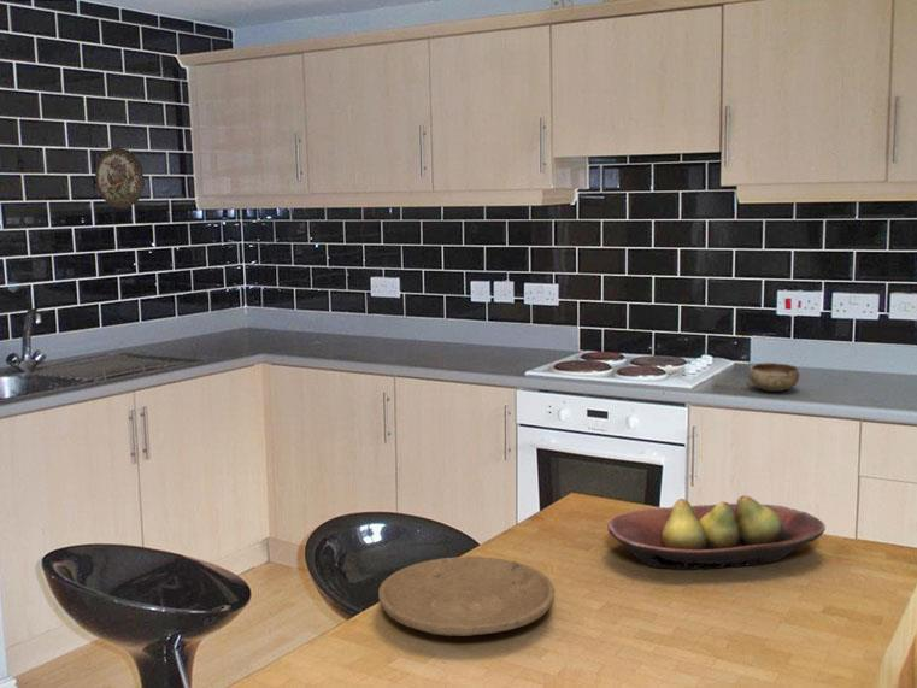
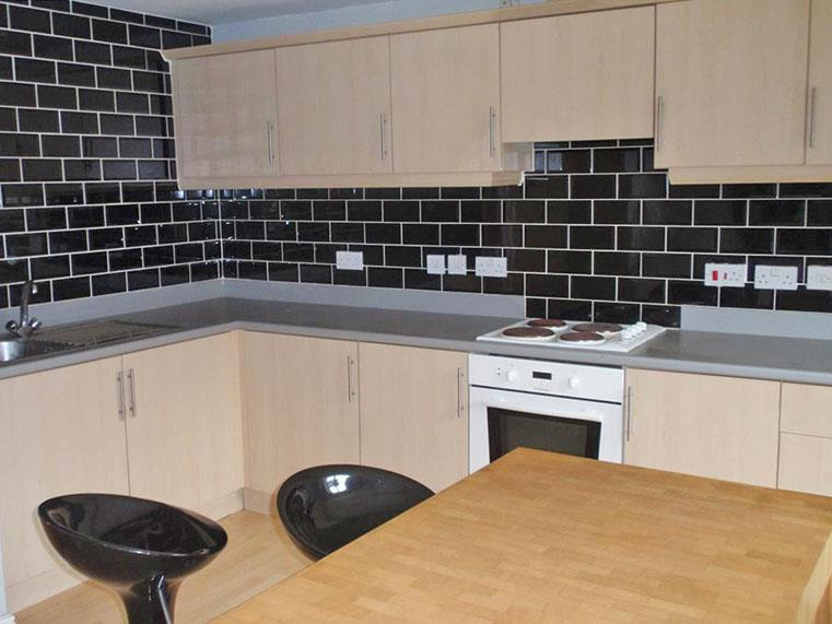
- bowl [747,361,800,393]
- fruit bowl [606,494,827,570]
- plate [377,555,556,637]
- decorative plate [94,146,146,210]
